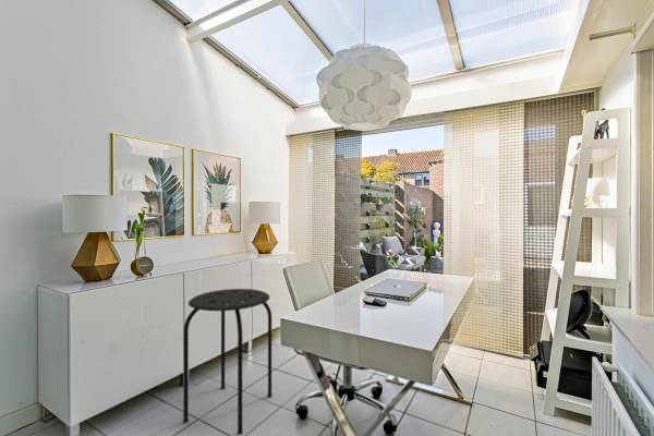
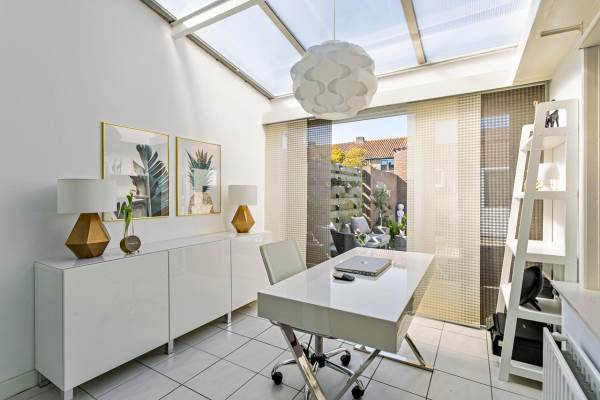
- stool [182,288,272,436]
